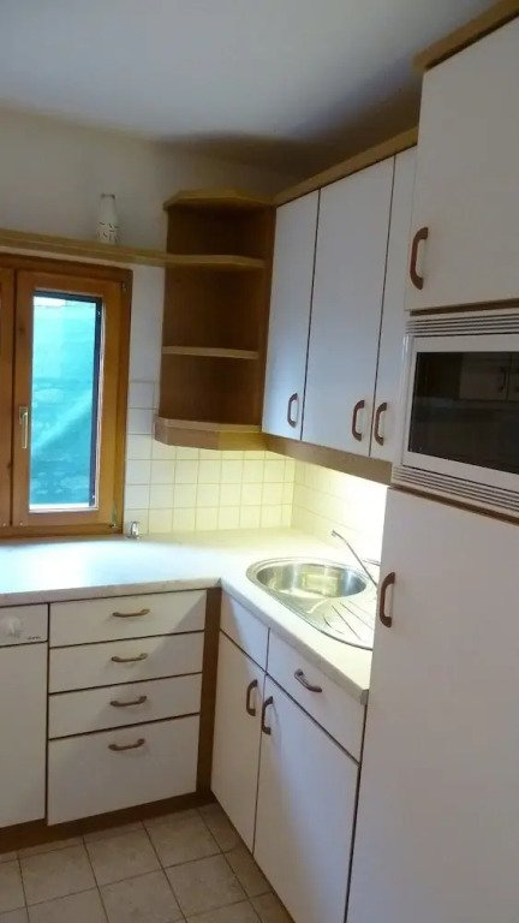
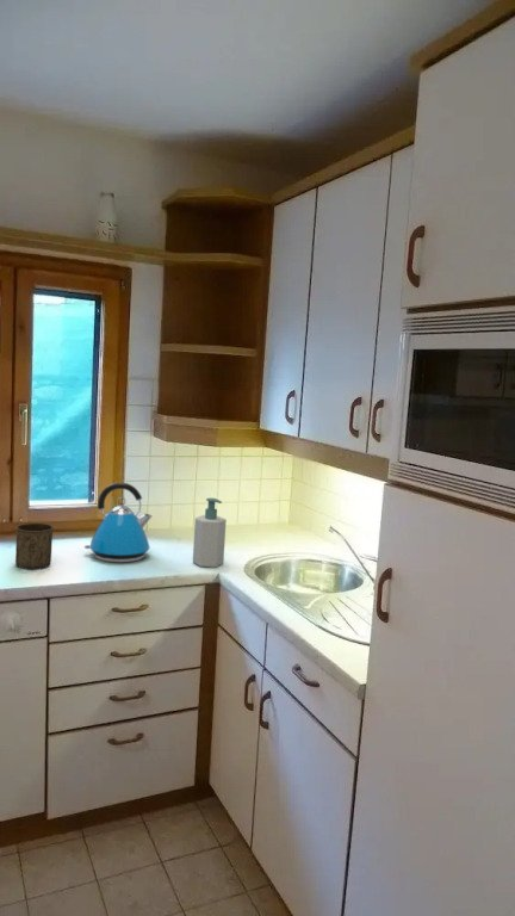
+ soap bottle [192,497,228,568]
+ cup [14,522,55,570]
+ kettle [83,482,154,563]
